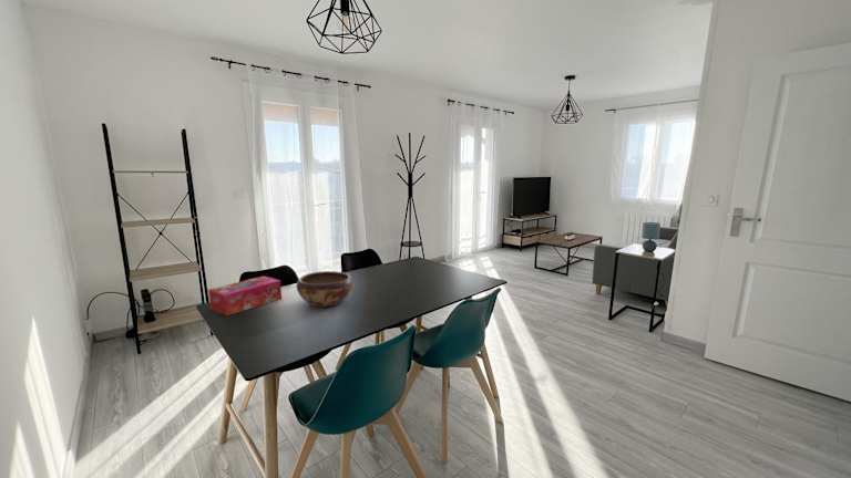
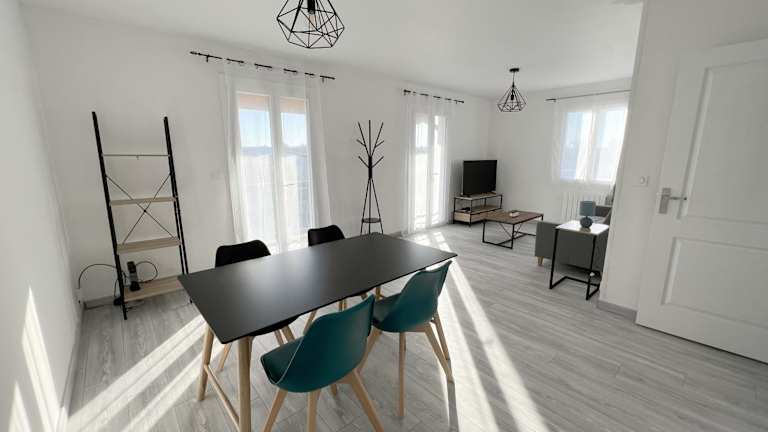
- decorative bowl [295,270,355,309]
- tissue box [207,274,283,318]
